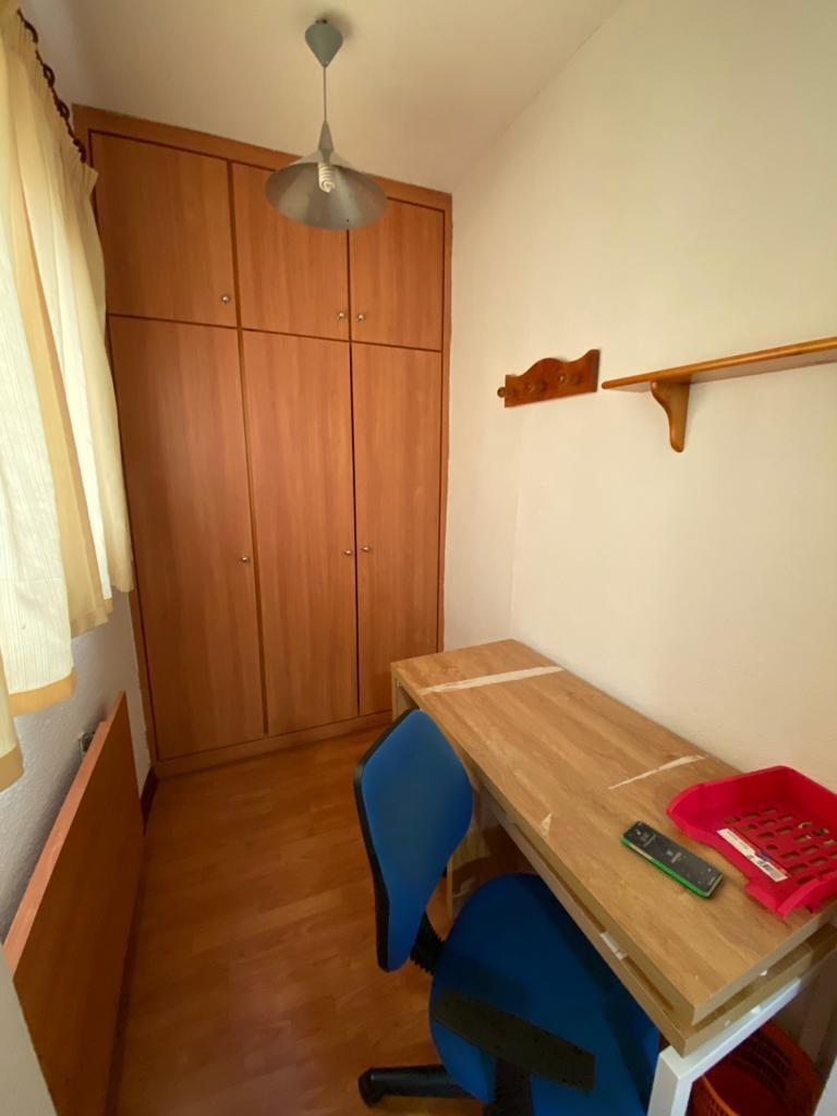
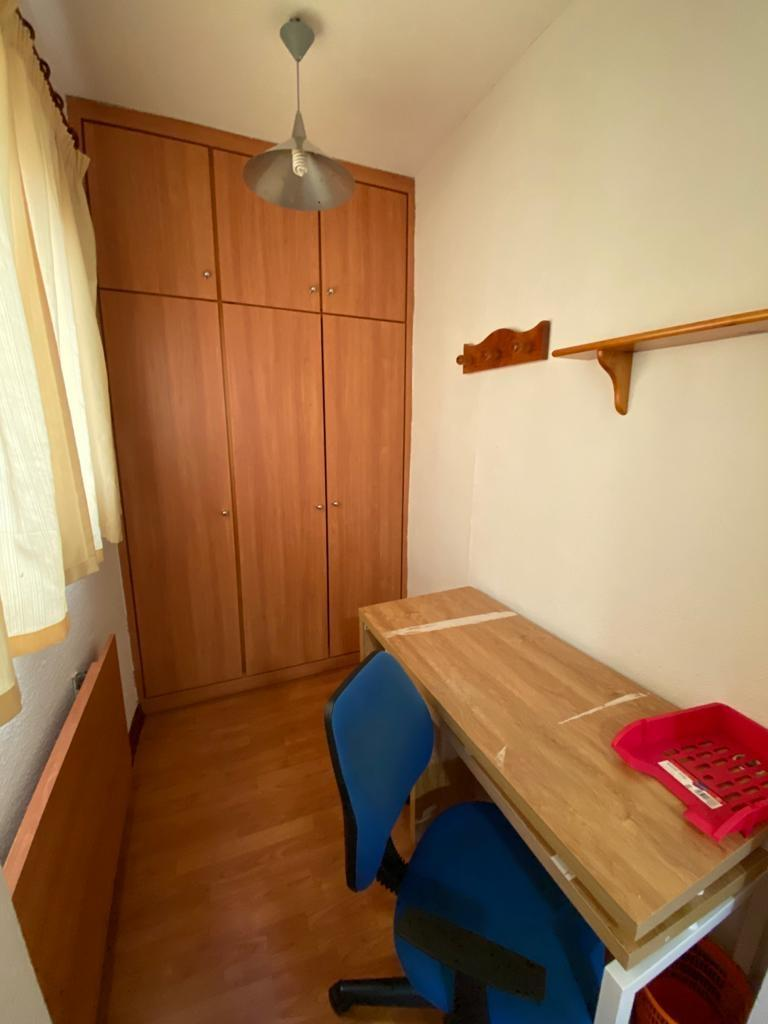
- smartphone [620,820,724,898]
